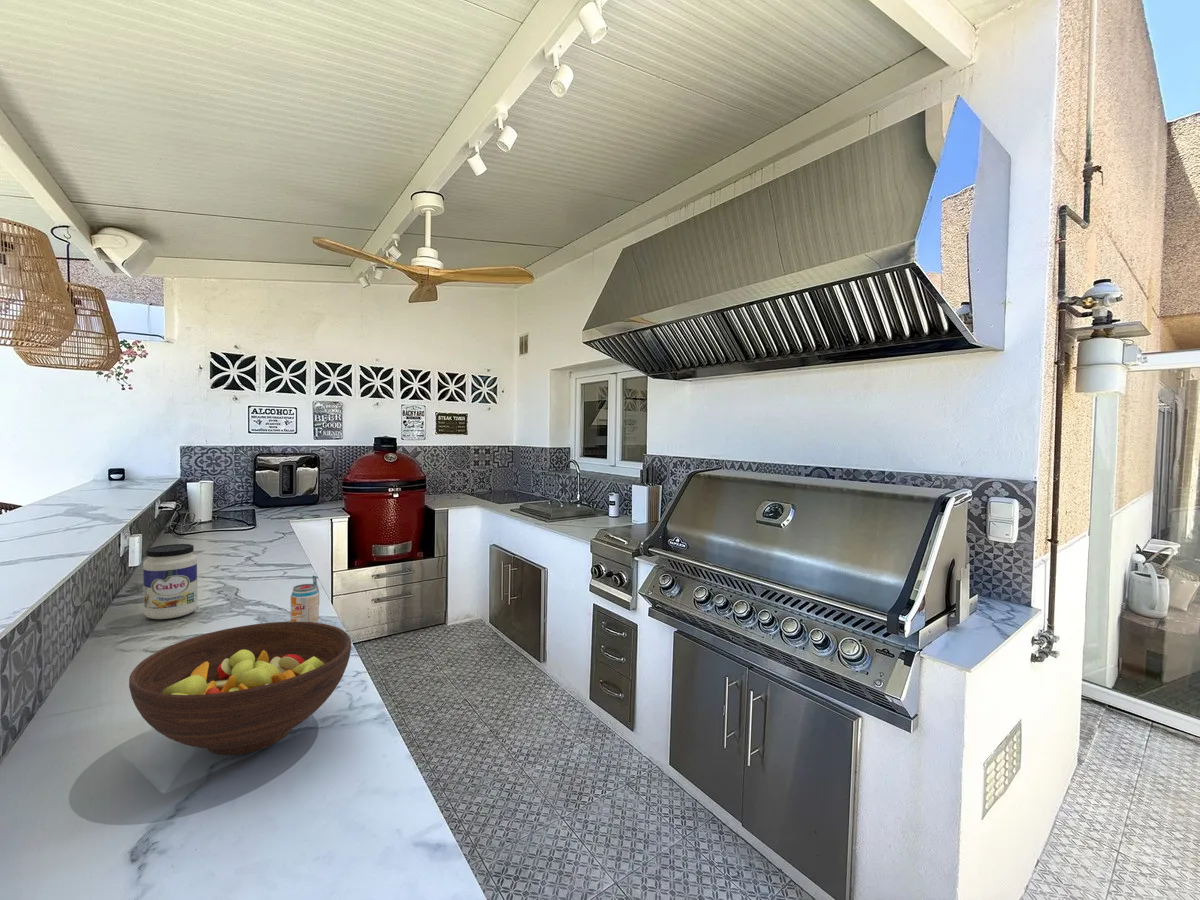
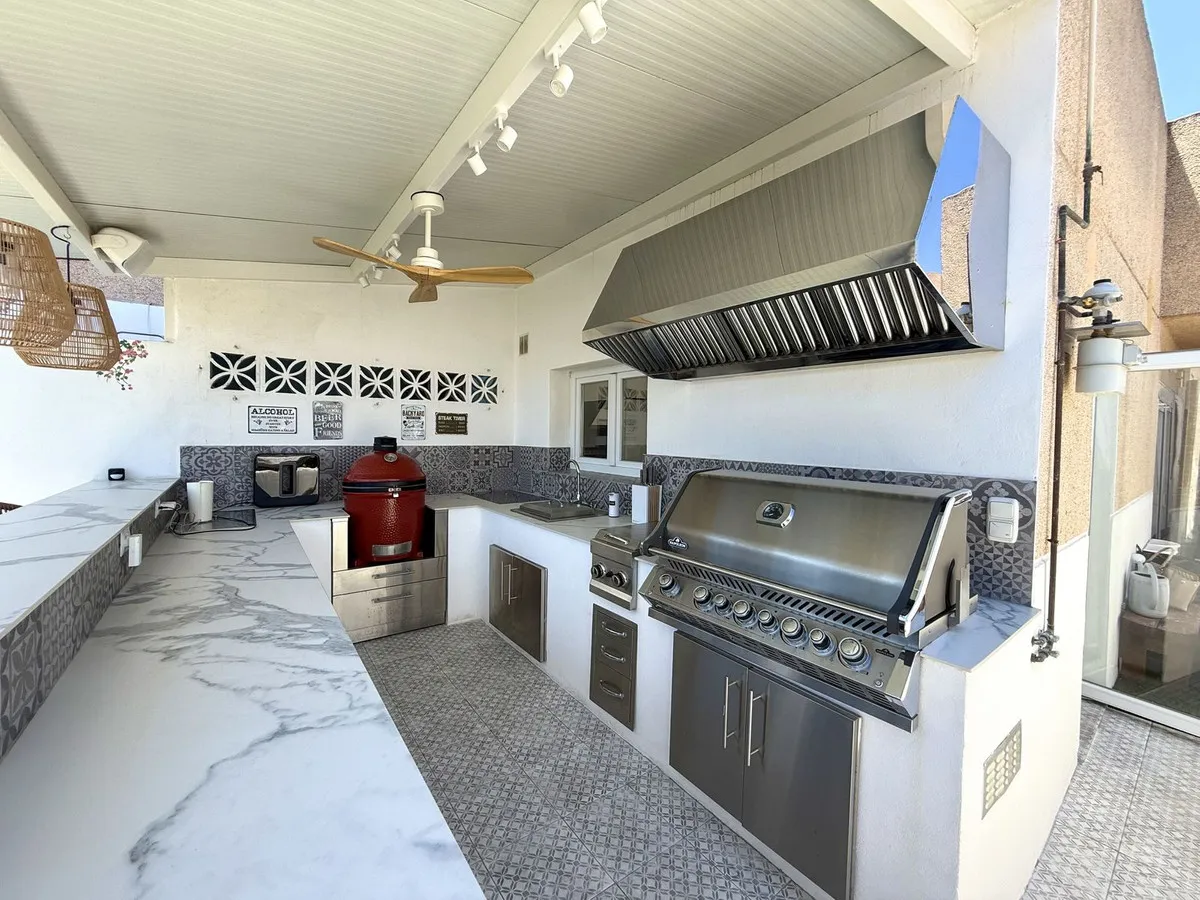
- fruit bowl [128,621,352,756]
- jar [142,543,198,620]
- beverage can [289,575,320,623]
